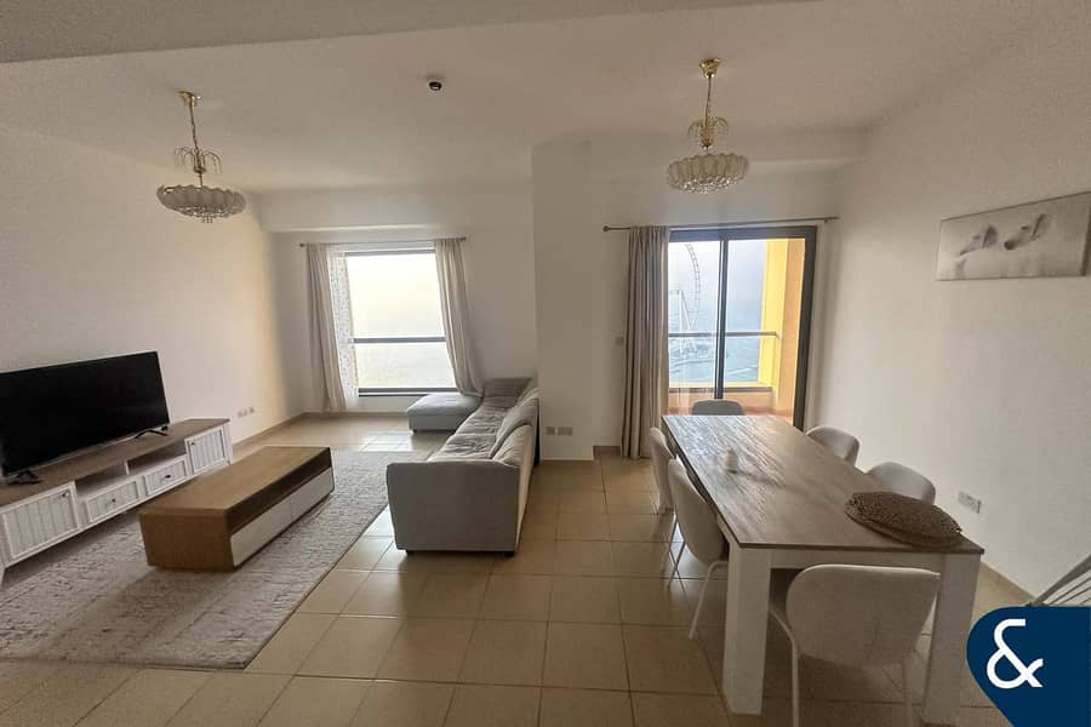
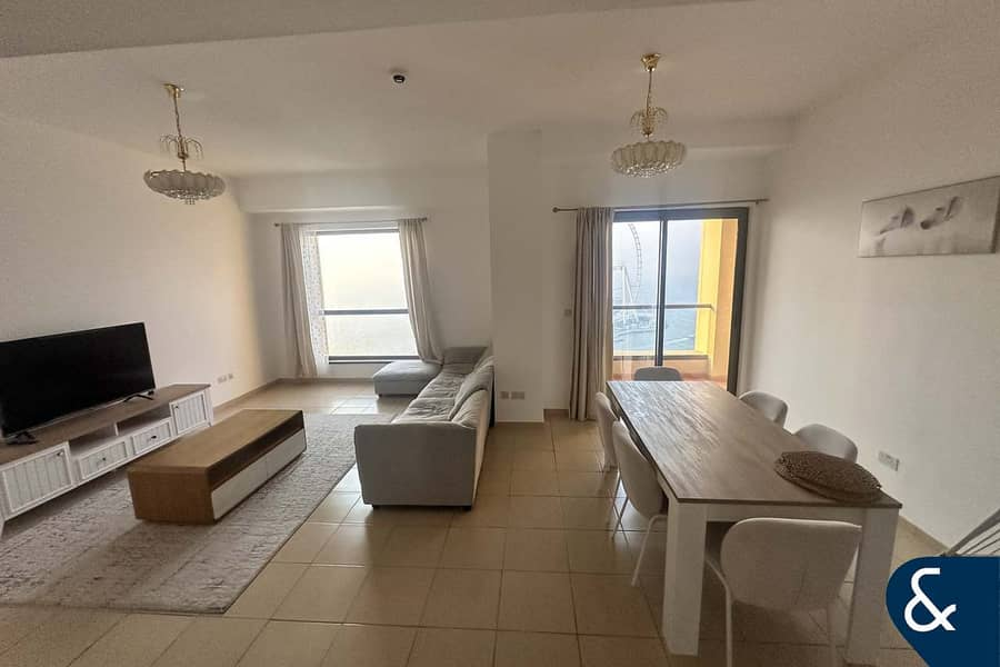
- candle [712,448,739,471]
